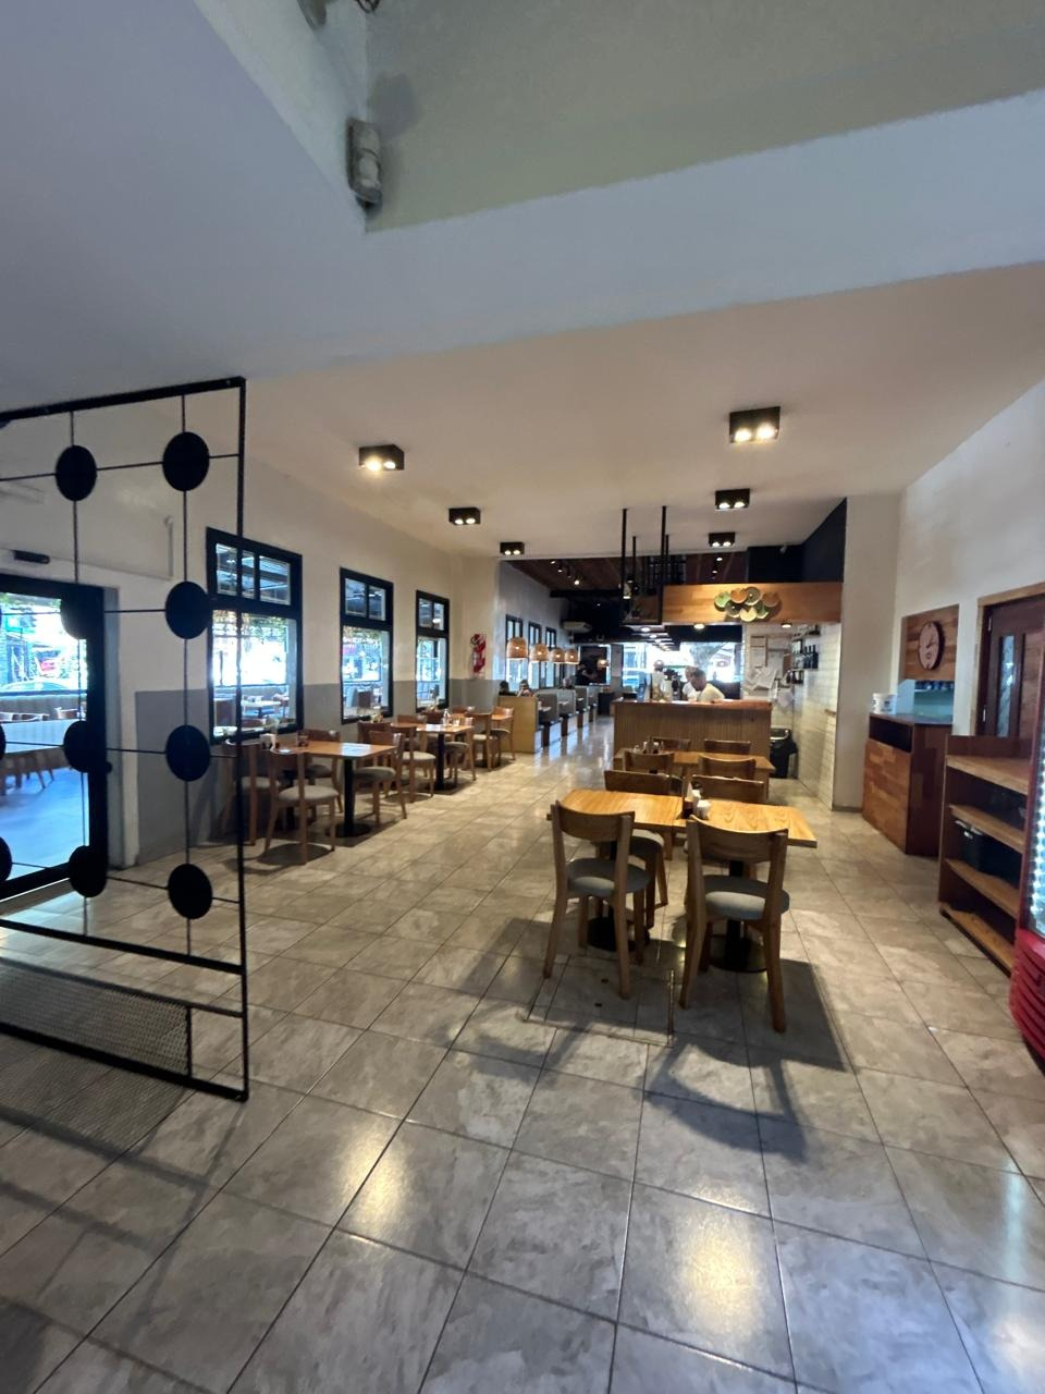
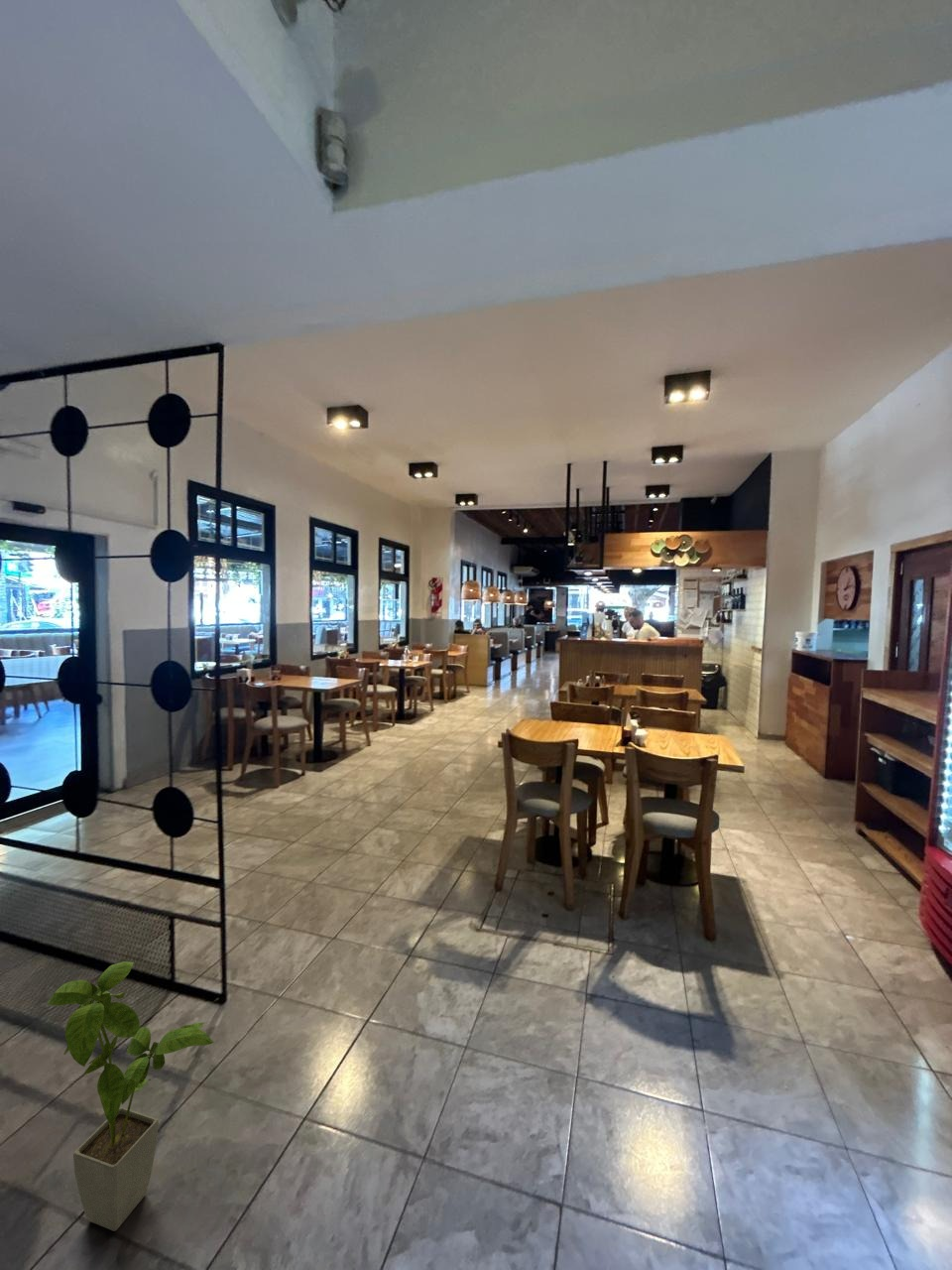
+ house plant [47,960,215,1232]
